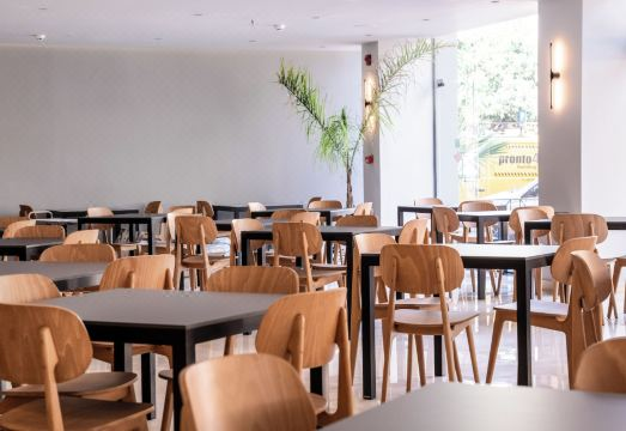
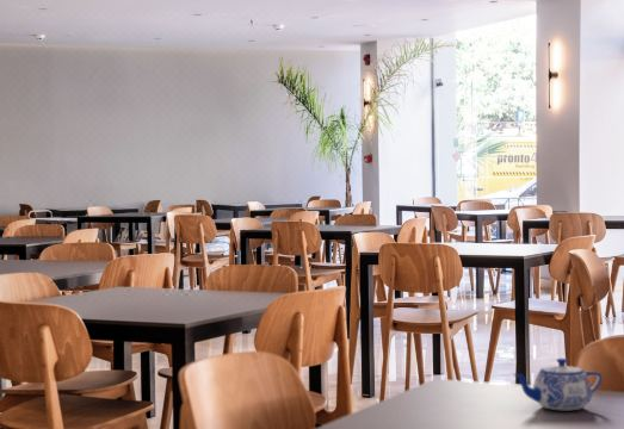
+ teapot [512,358,603,411]
